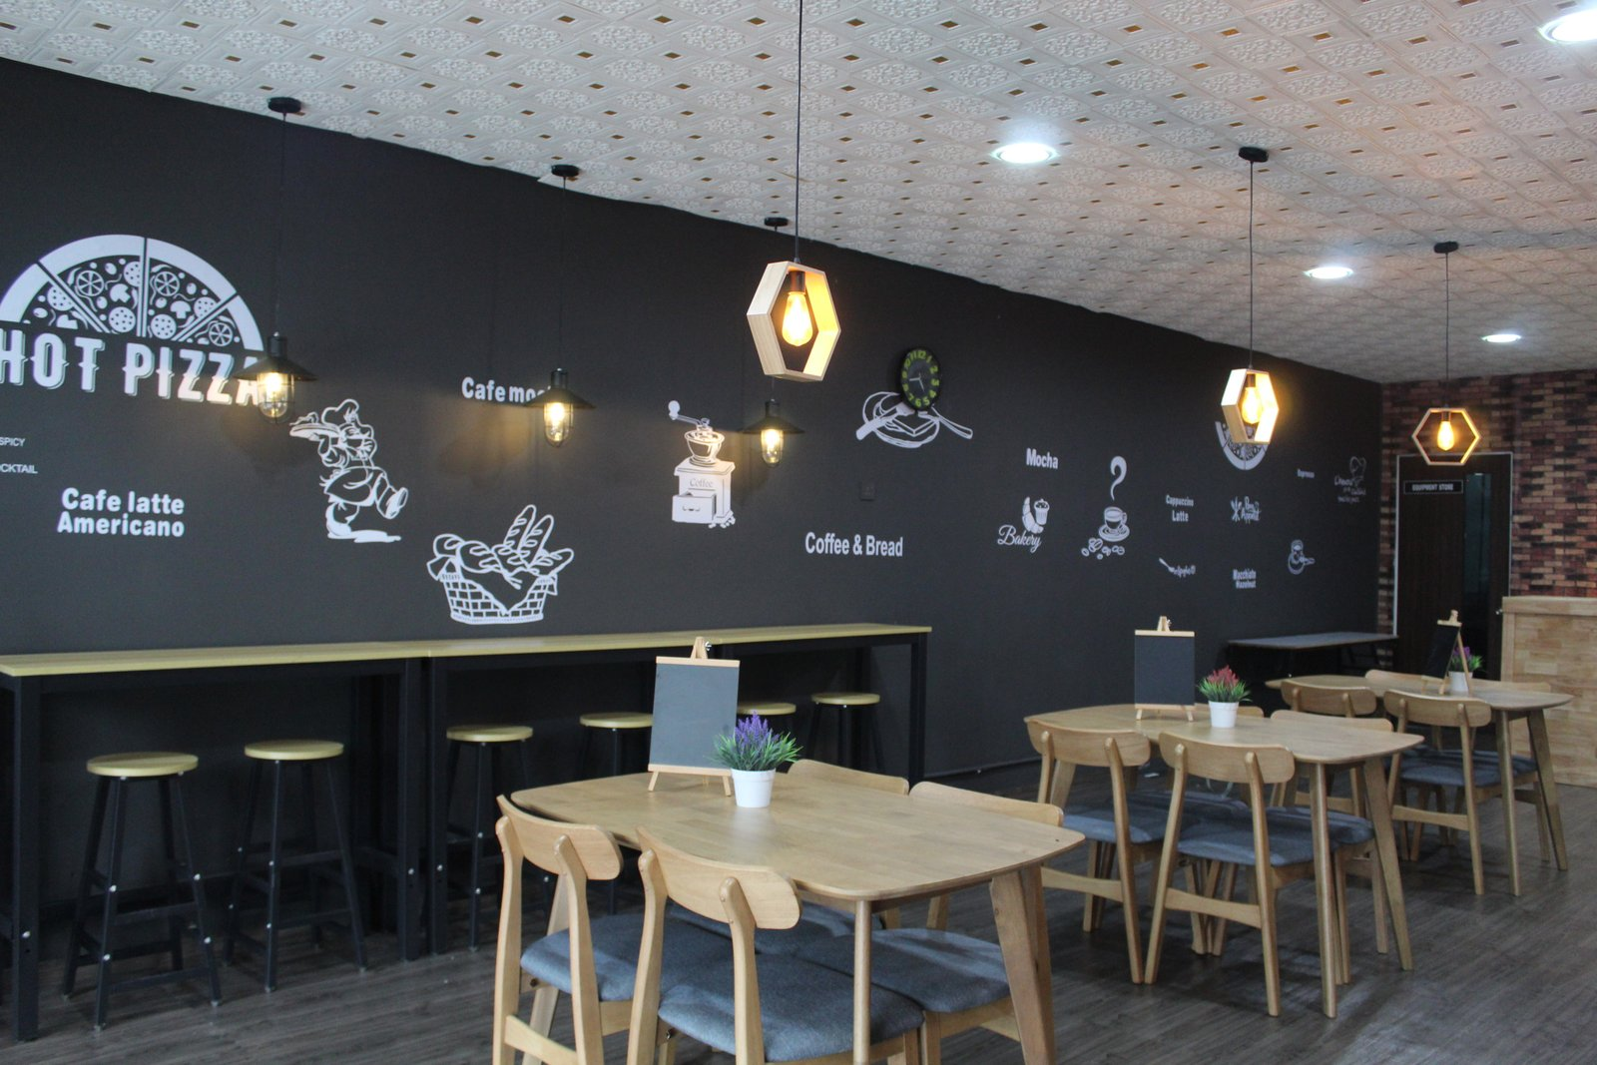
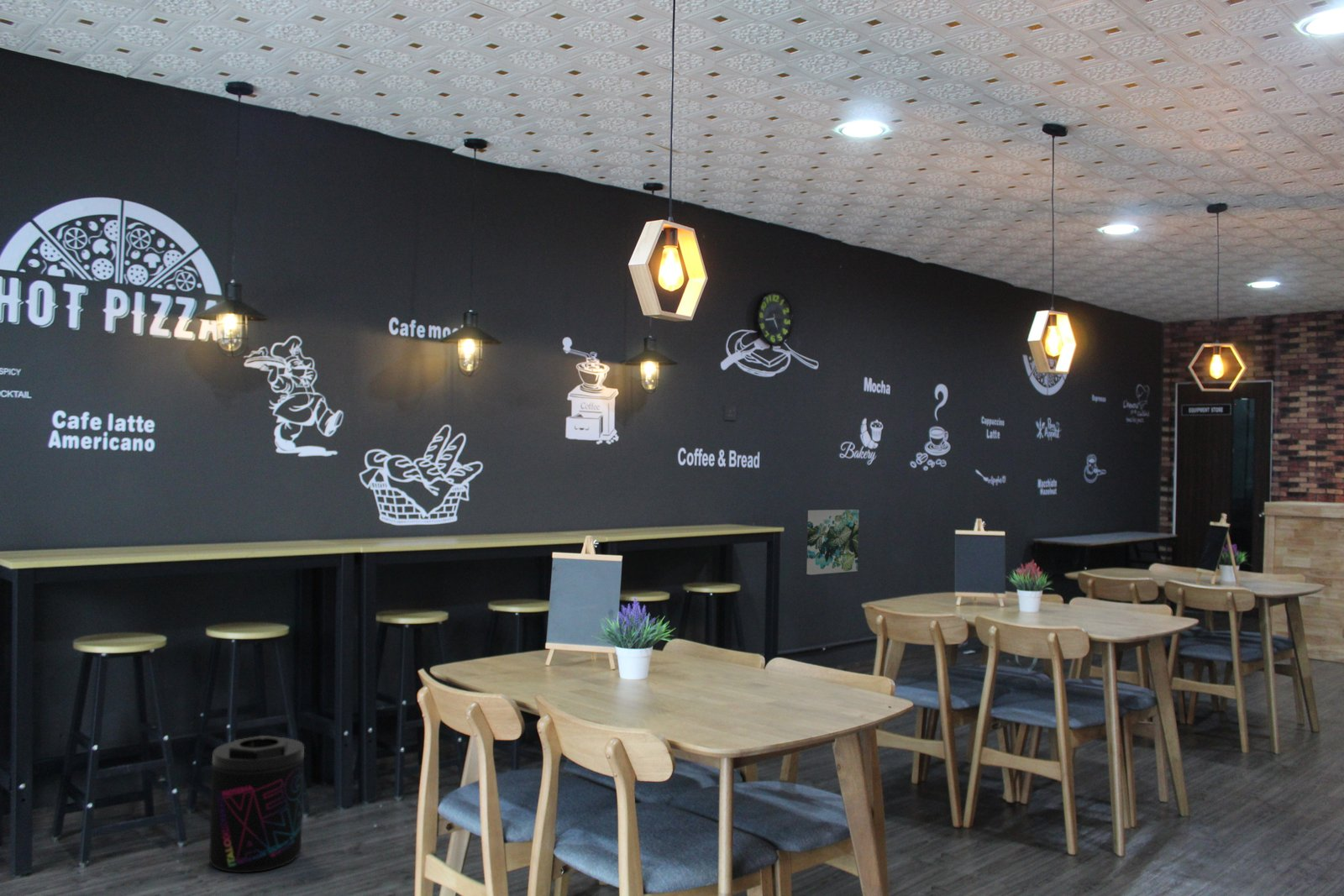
+ wall art [806,509,859,575]
+ supplement container [208,735,305,873]
